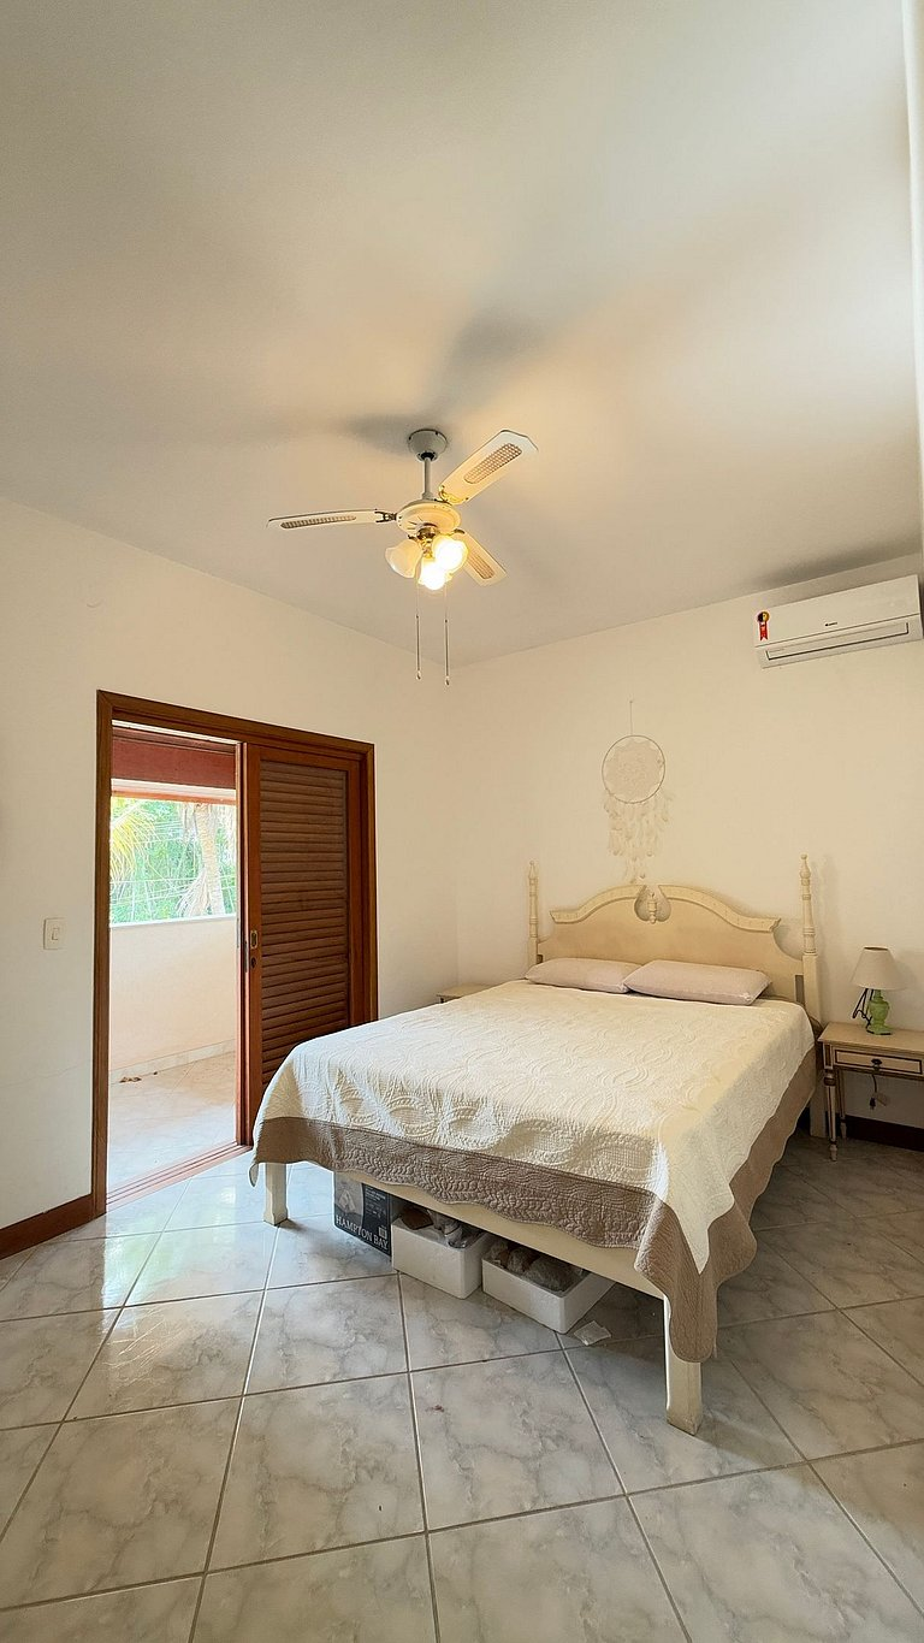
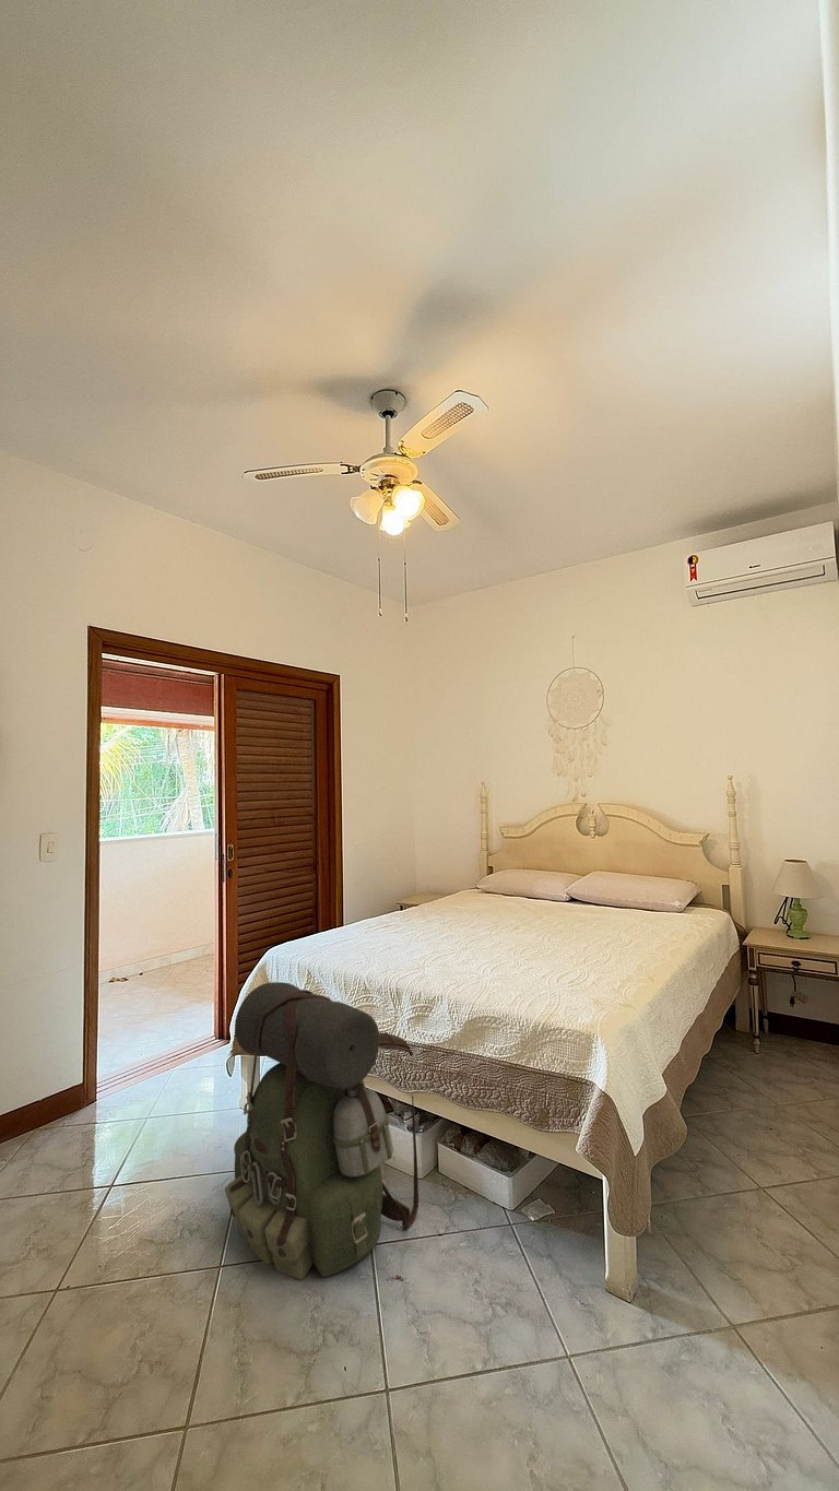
+ backpack [224,981,420,1281]
